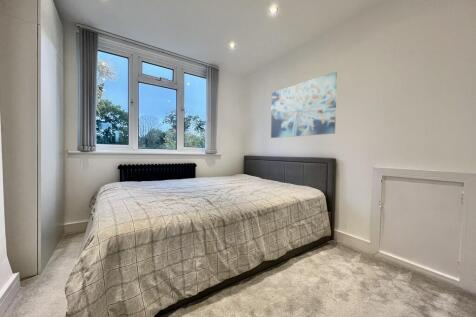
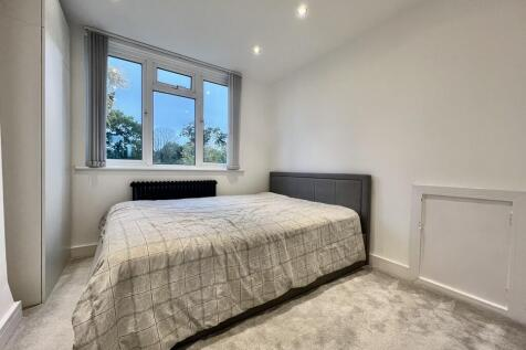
- wall art [270,71,338,139]
